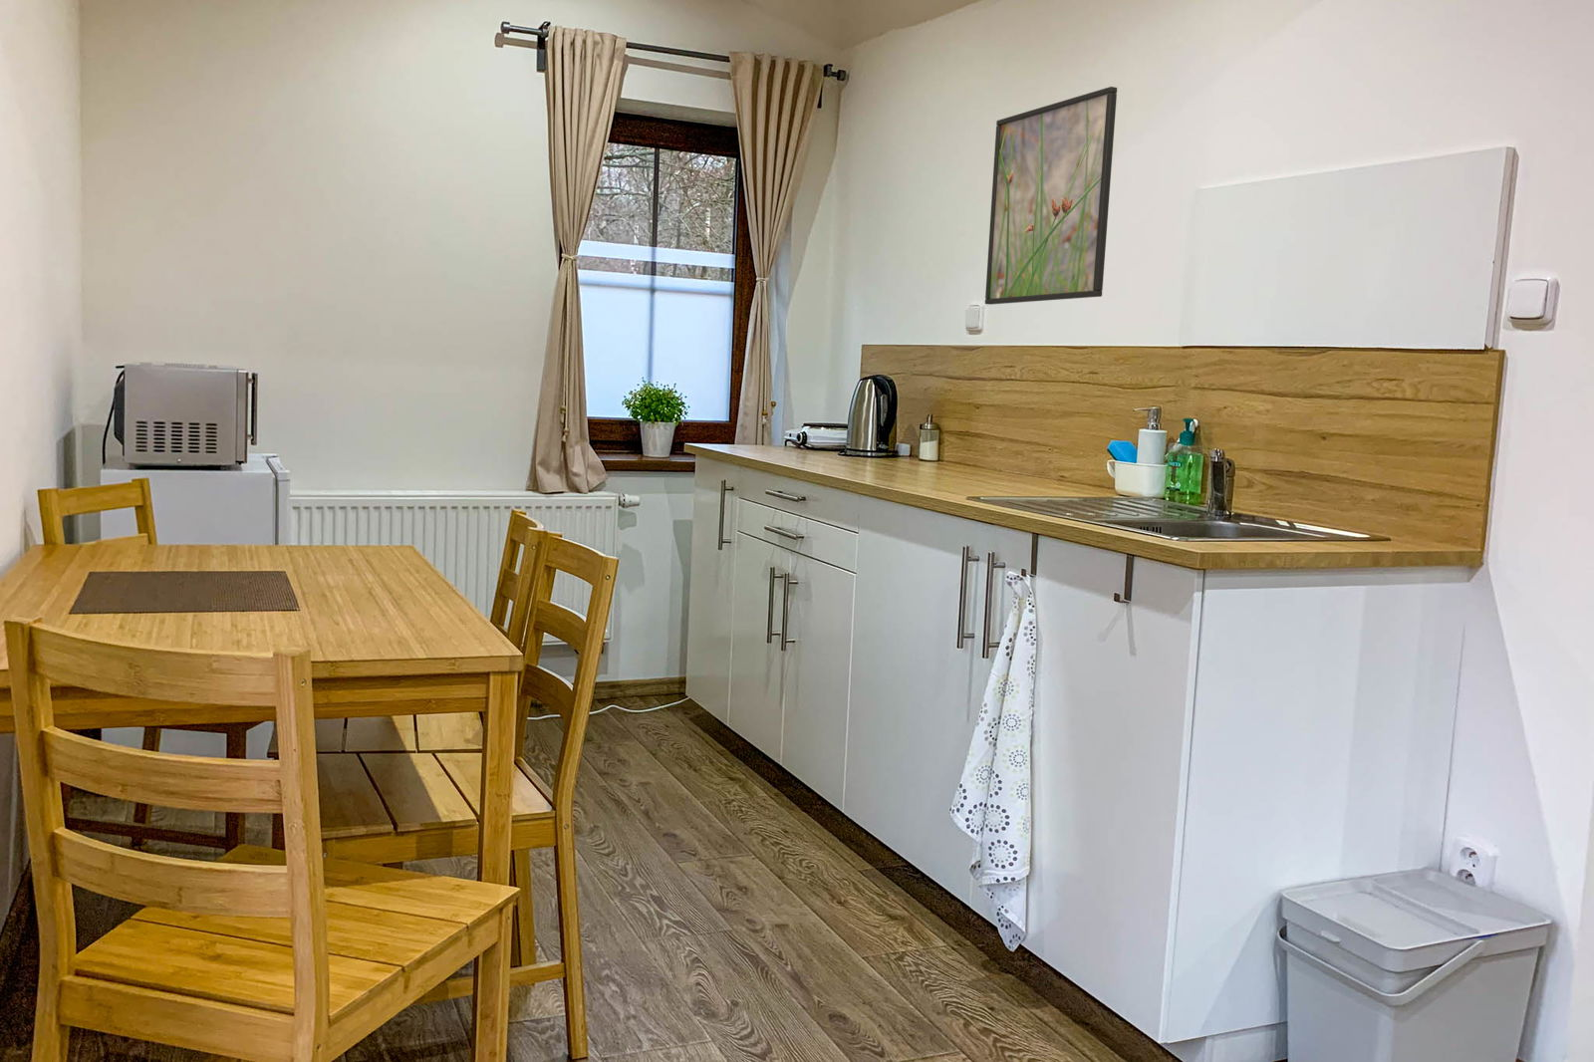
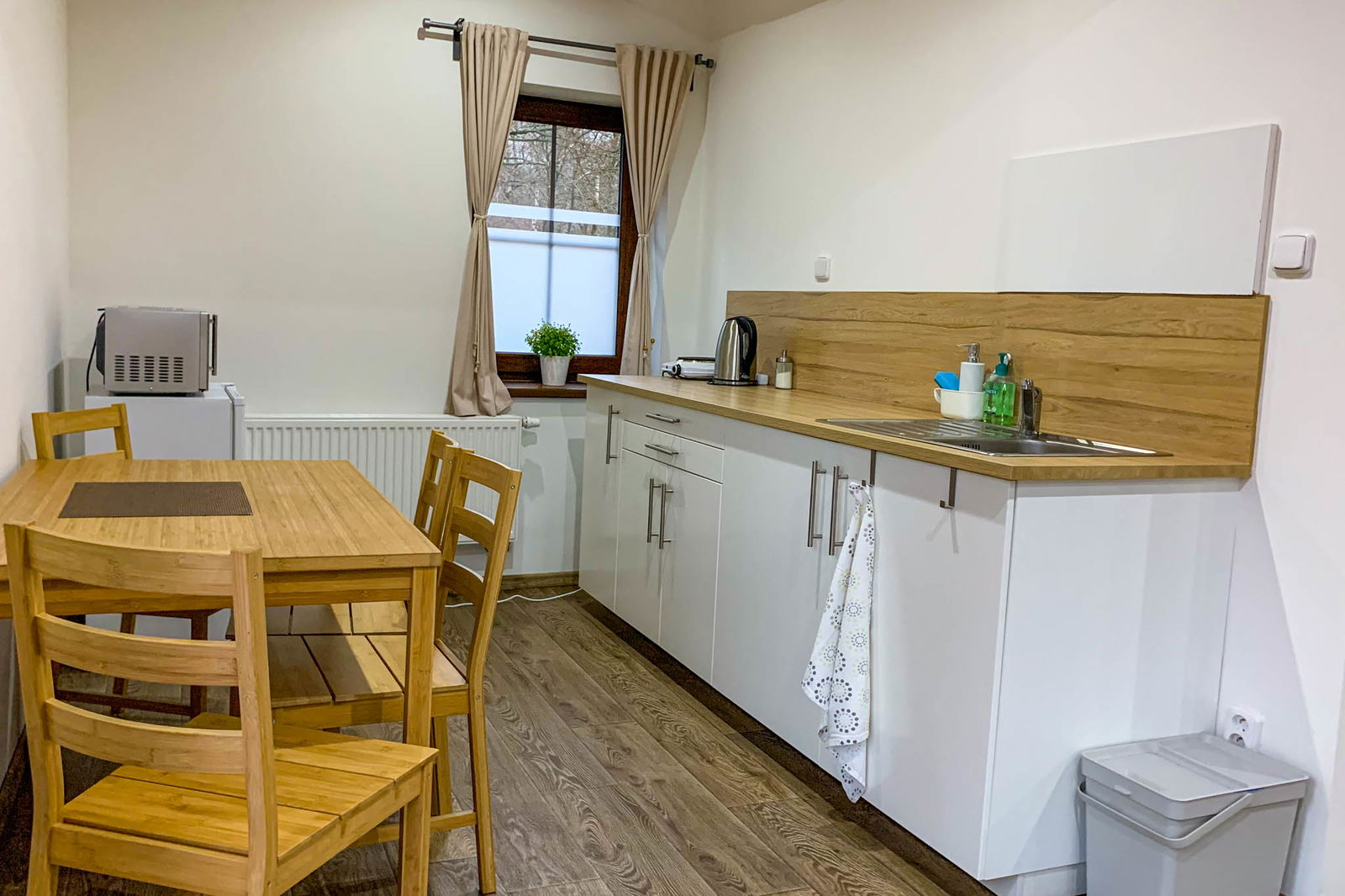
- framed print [985,85,1118,306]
